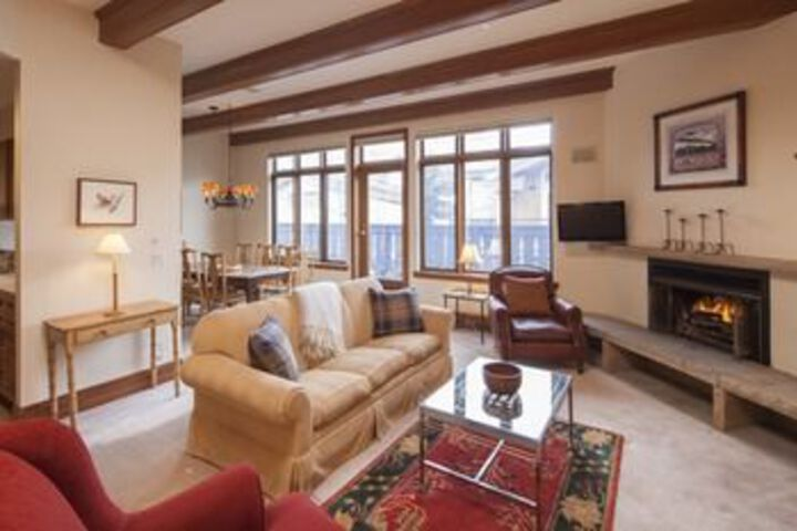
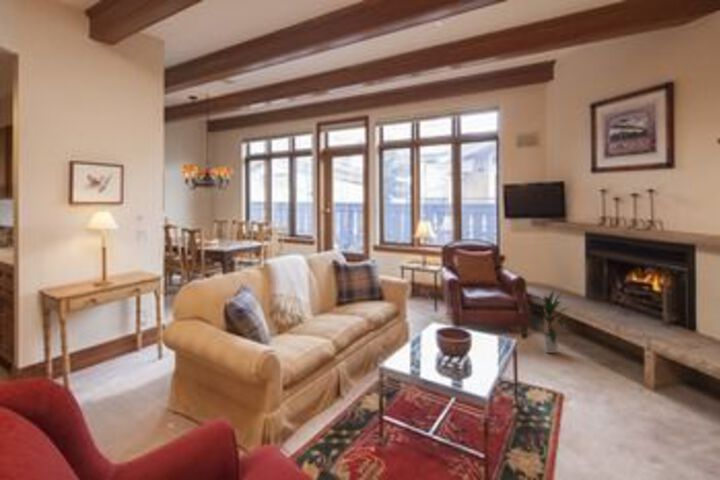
+ indoor plant [525,289,575,354]
